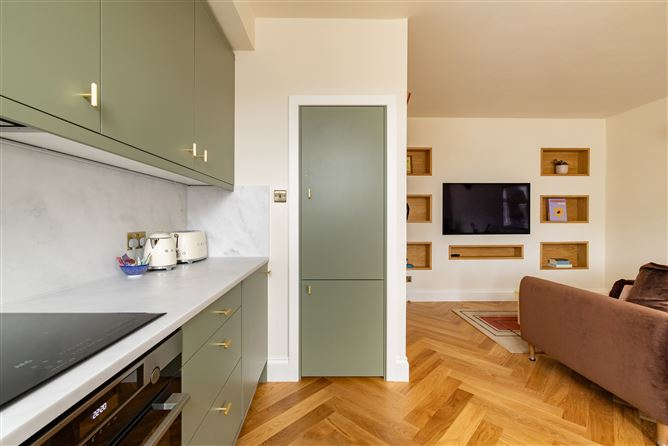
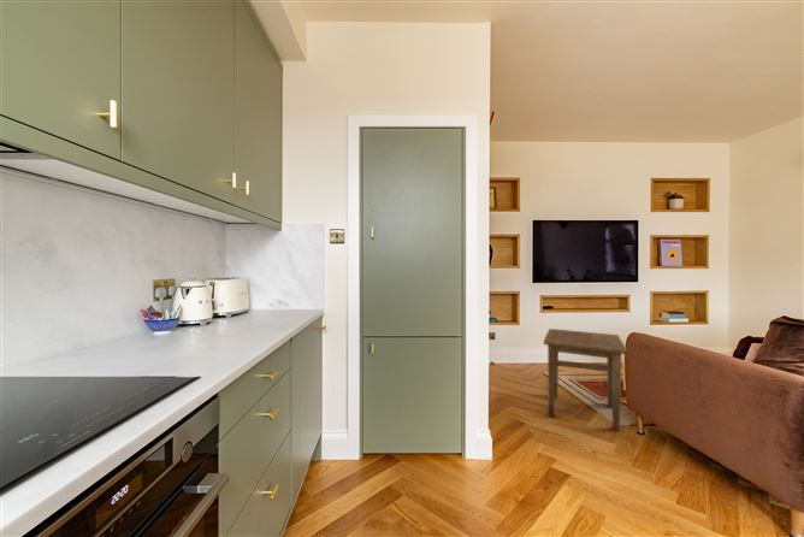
+ side table [543,327,628,432]
